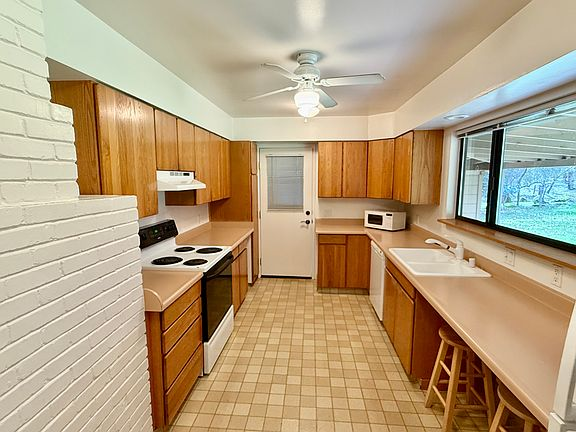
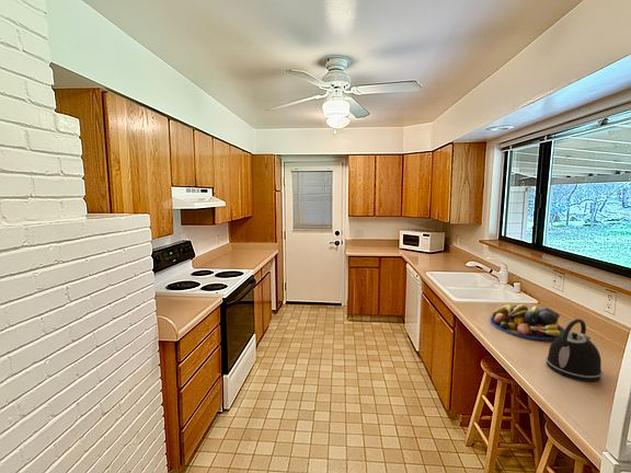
+ kettle [546,318,604,382]
+ fruit bowl [490,303,565,342]
